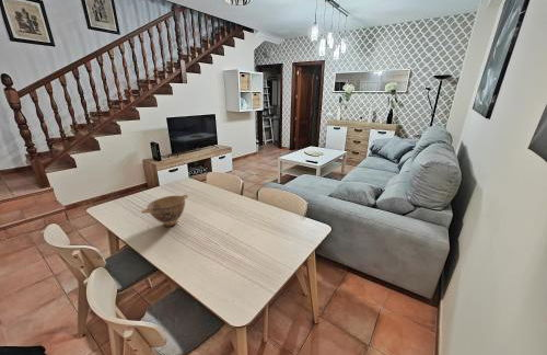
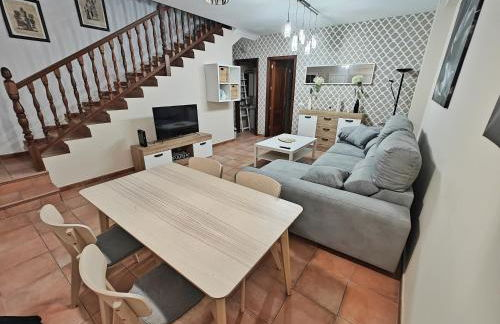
- bowl [140,193,189,227]
